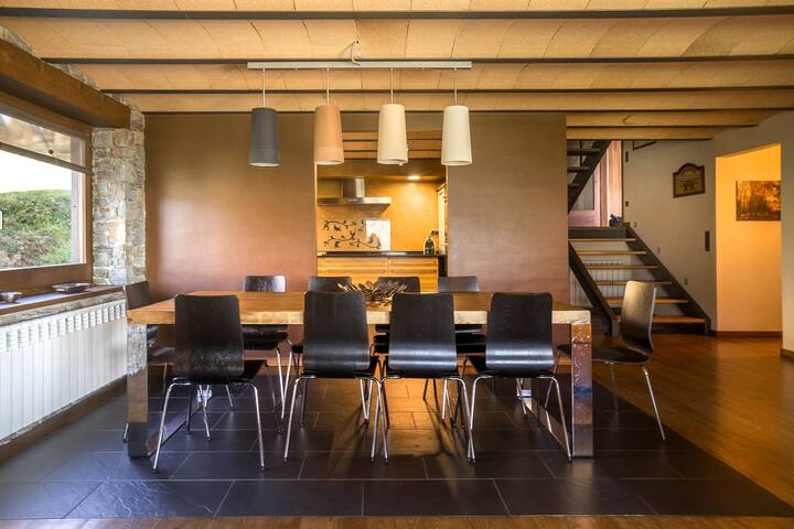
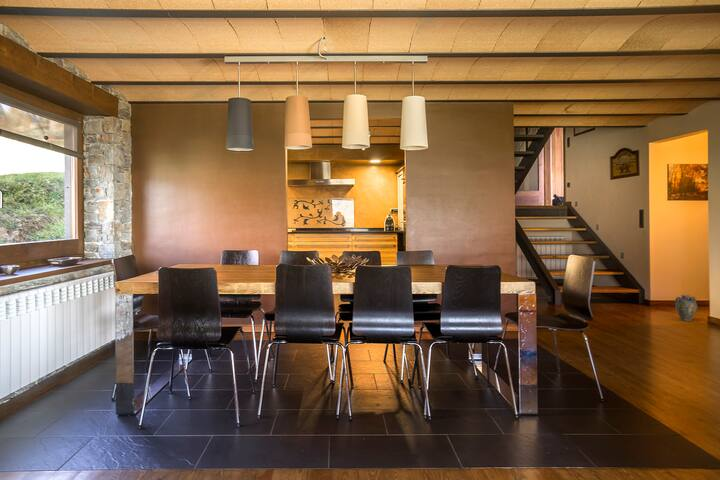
+ ceramic jug [674,294,698,322]
